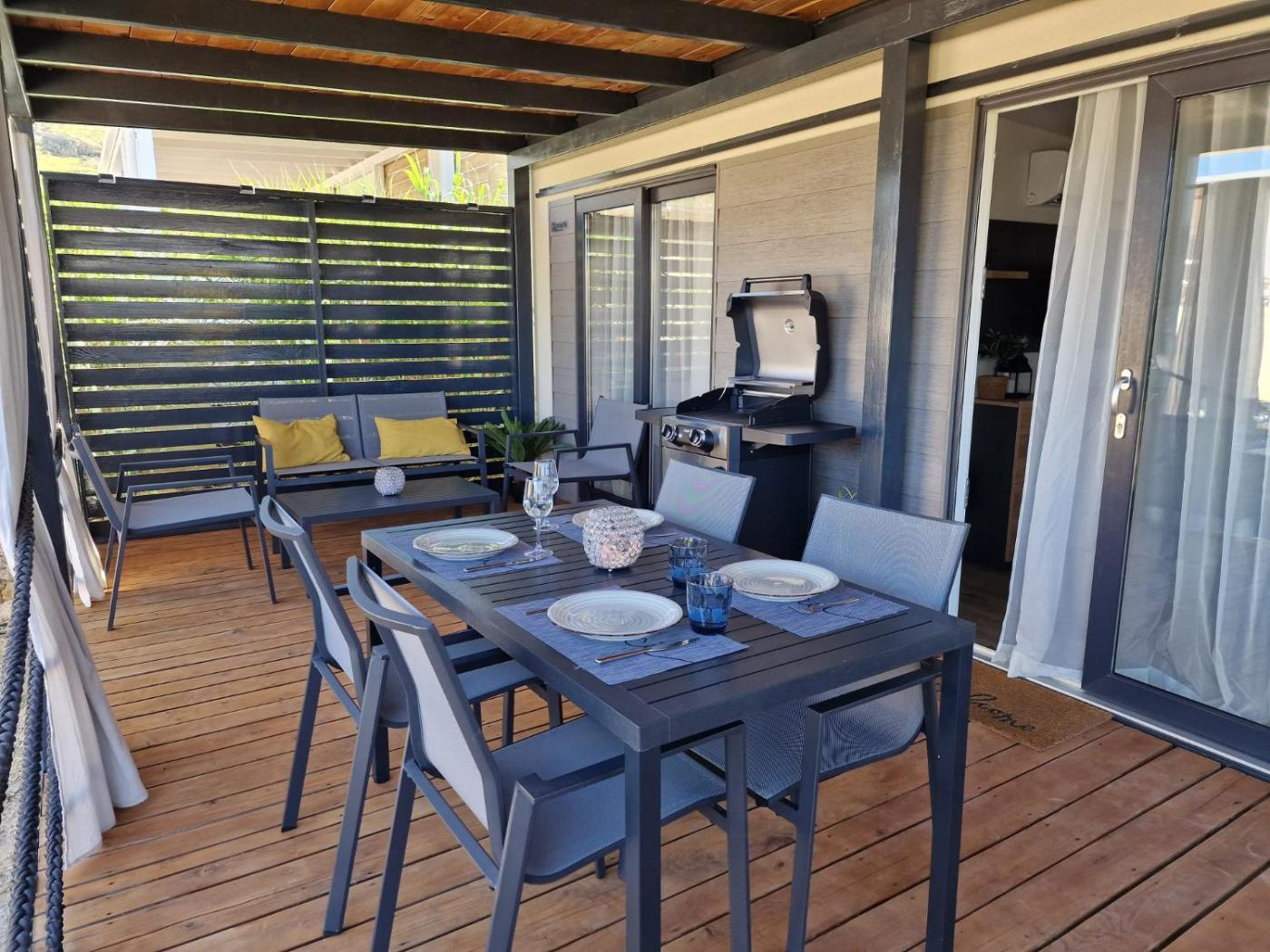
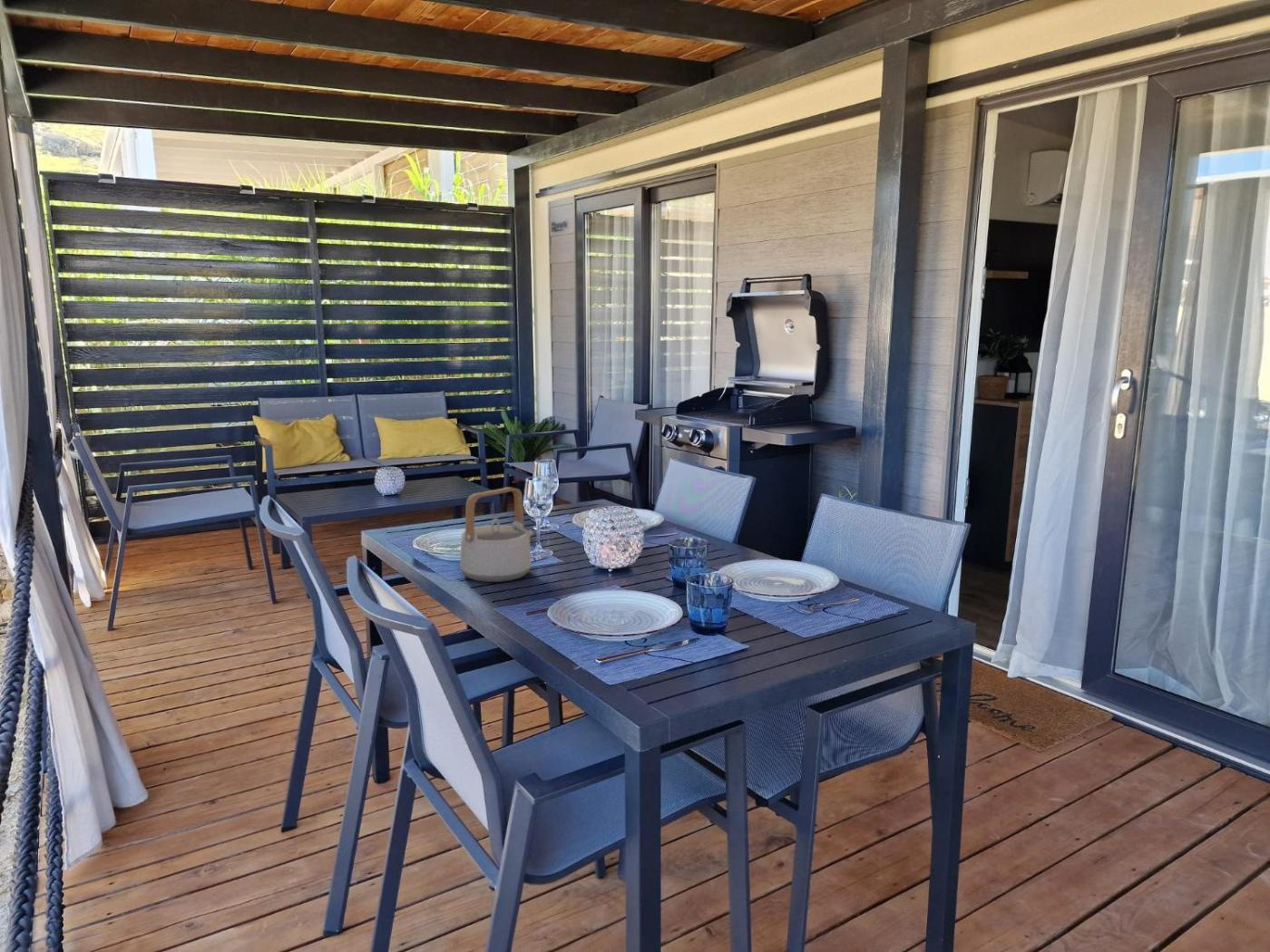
+ teapot [459,486,534,583]
